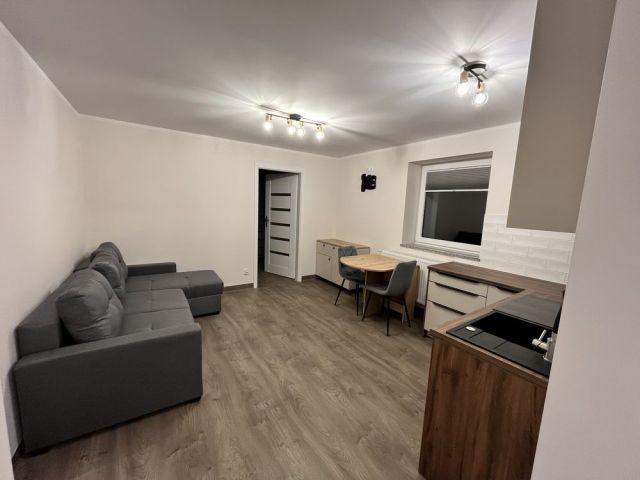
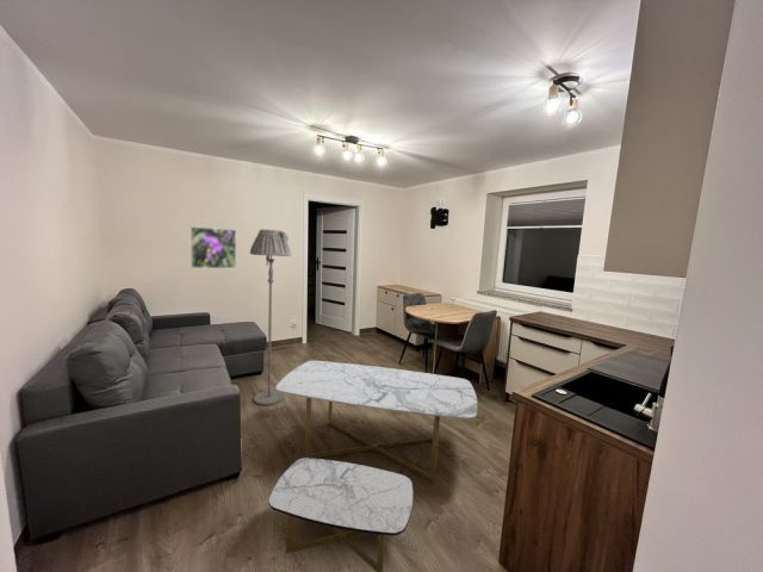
+ coffee table [268,360,478,572]
+ floor lamp [249,229,292,406]
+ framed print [190,225,237,269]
